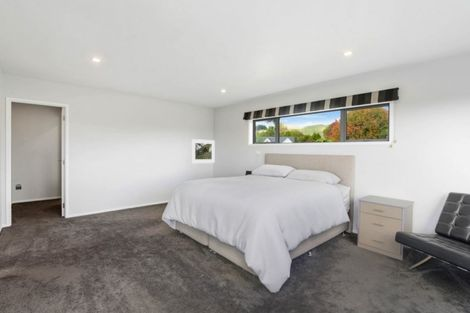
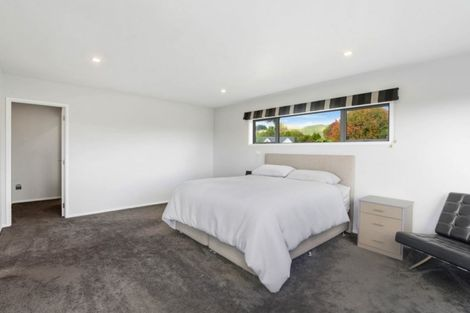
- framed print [191,138,216,164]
